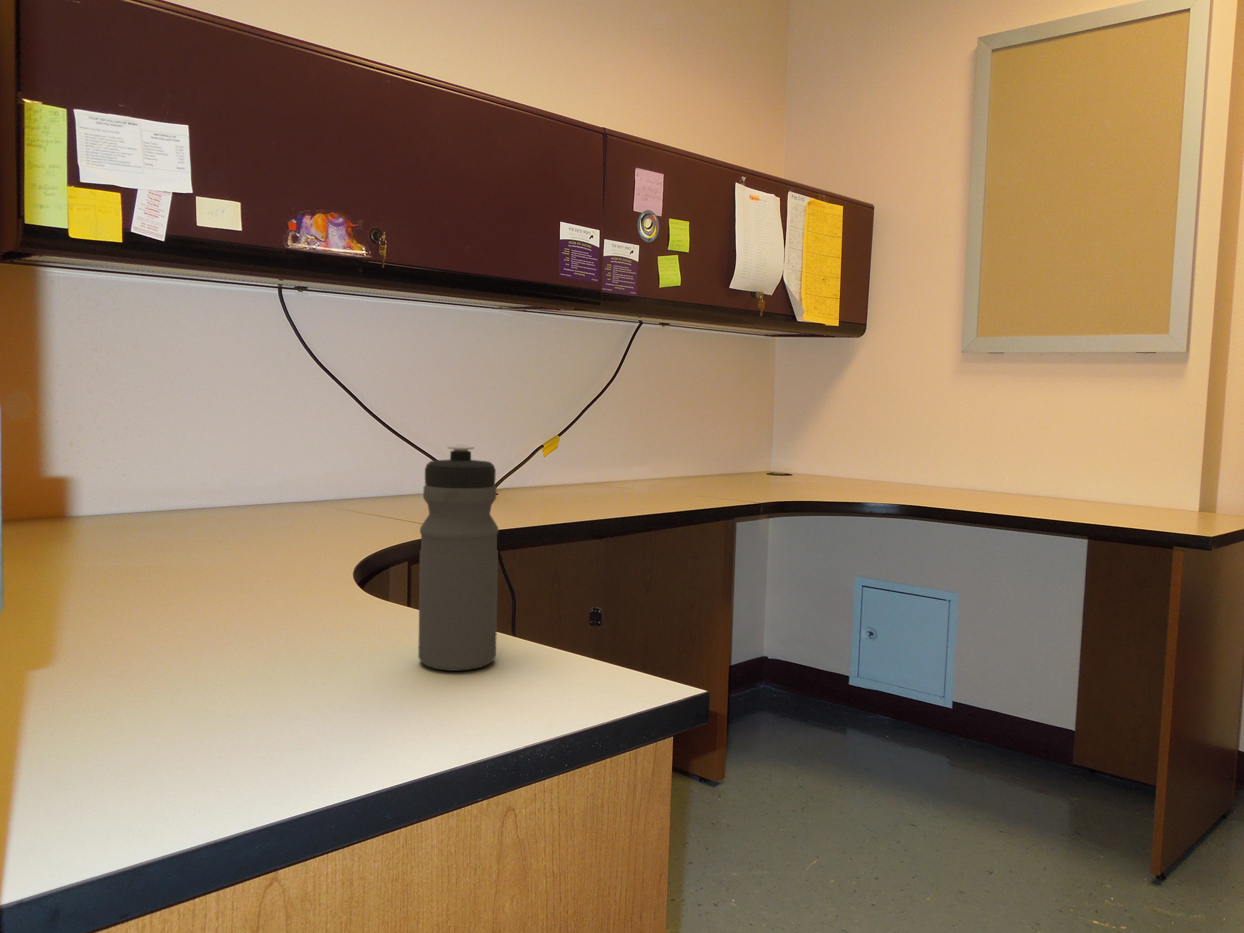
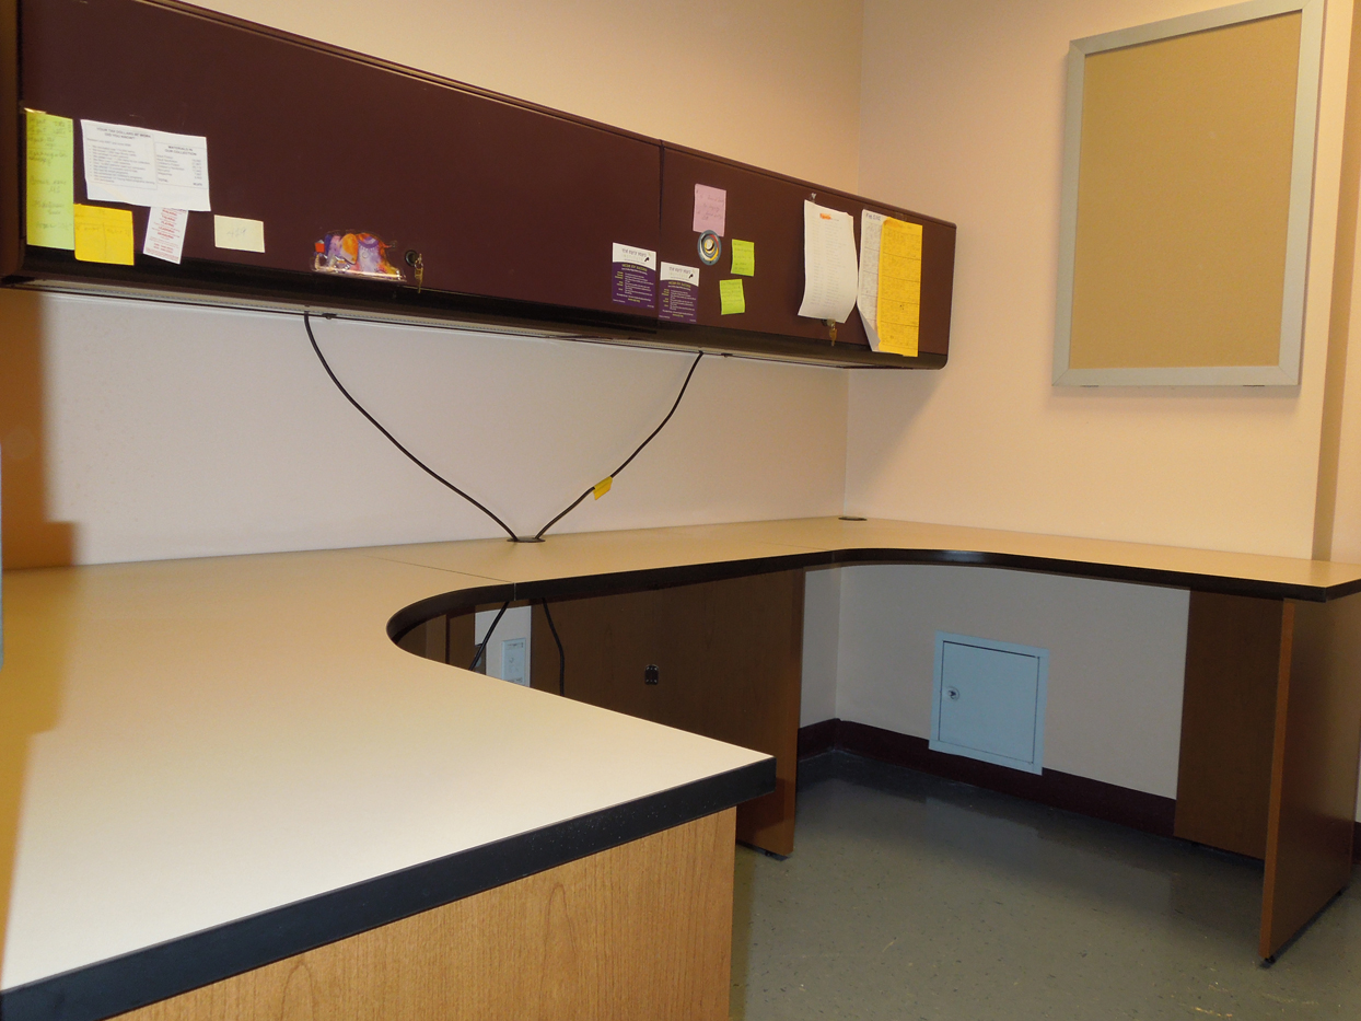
- water bottle [417,444,500,672]
